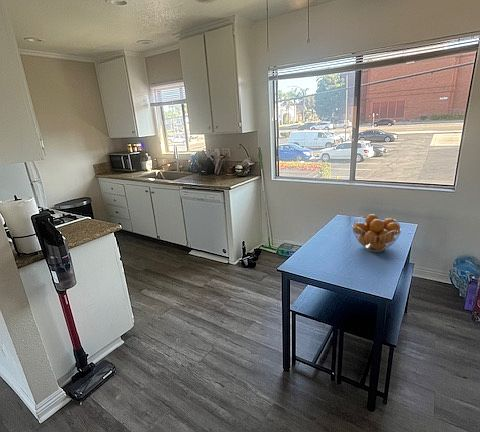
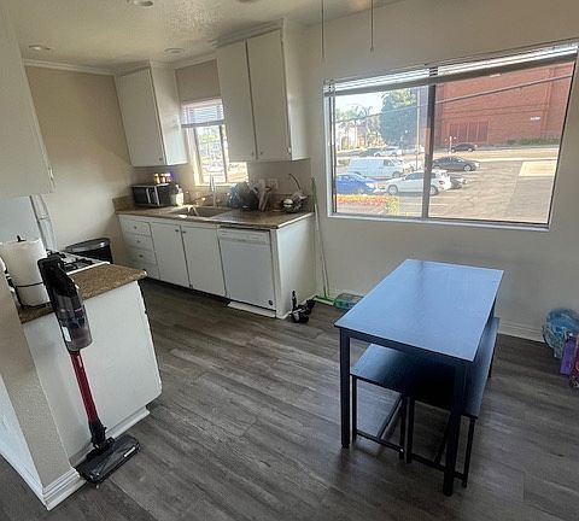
- fruit basket [351,213,402,253]
